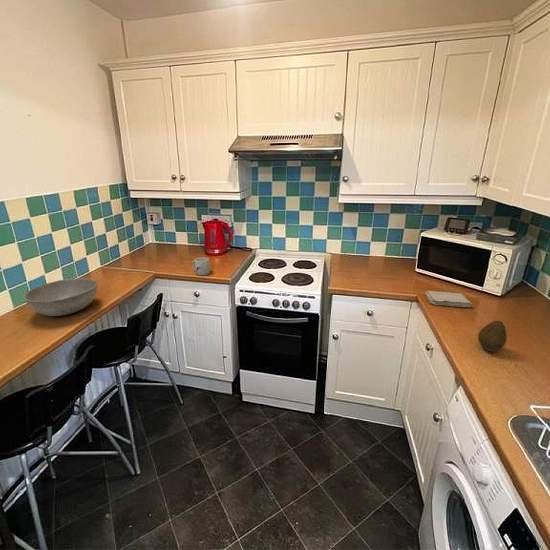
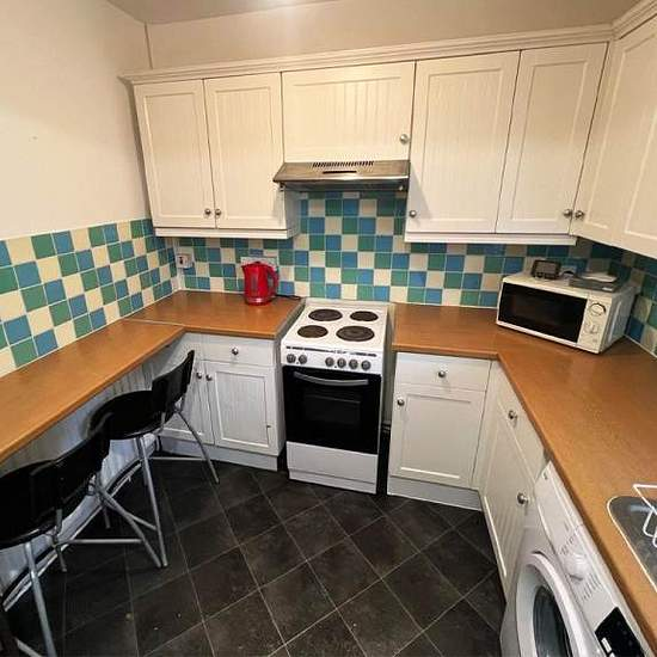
- washcloth [424,290,473,308]
- fruit [477,319,508,353]
- mug [191,256,211,276]
- bowl [23,277,98,317]
